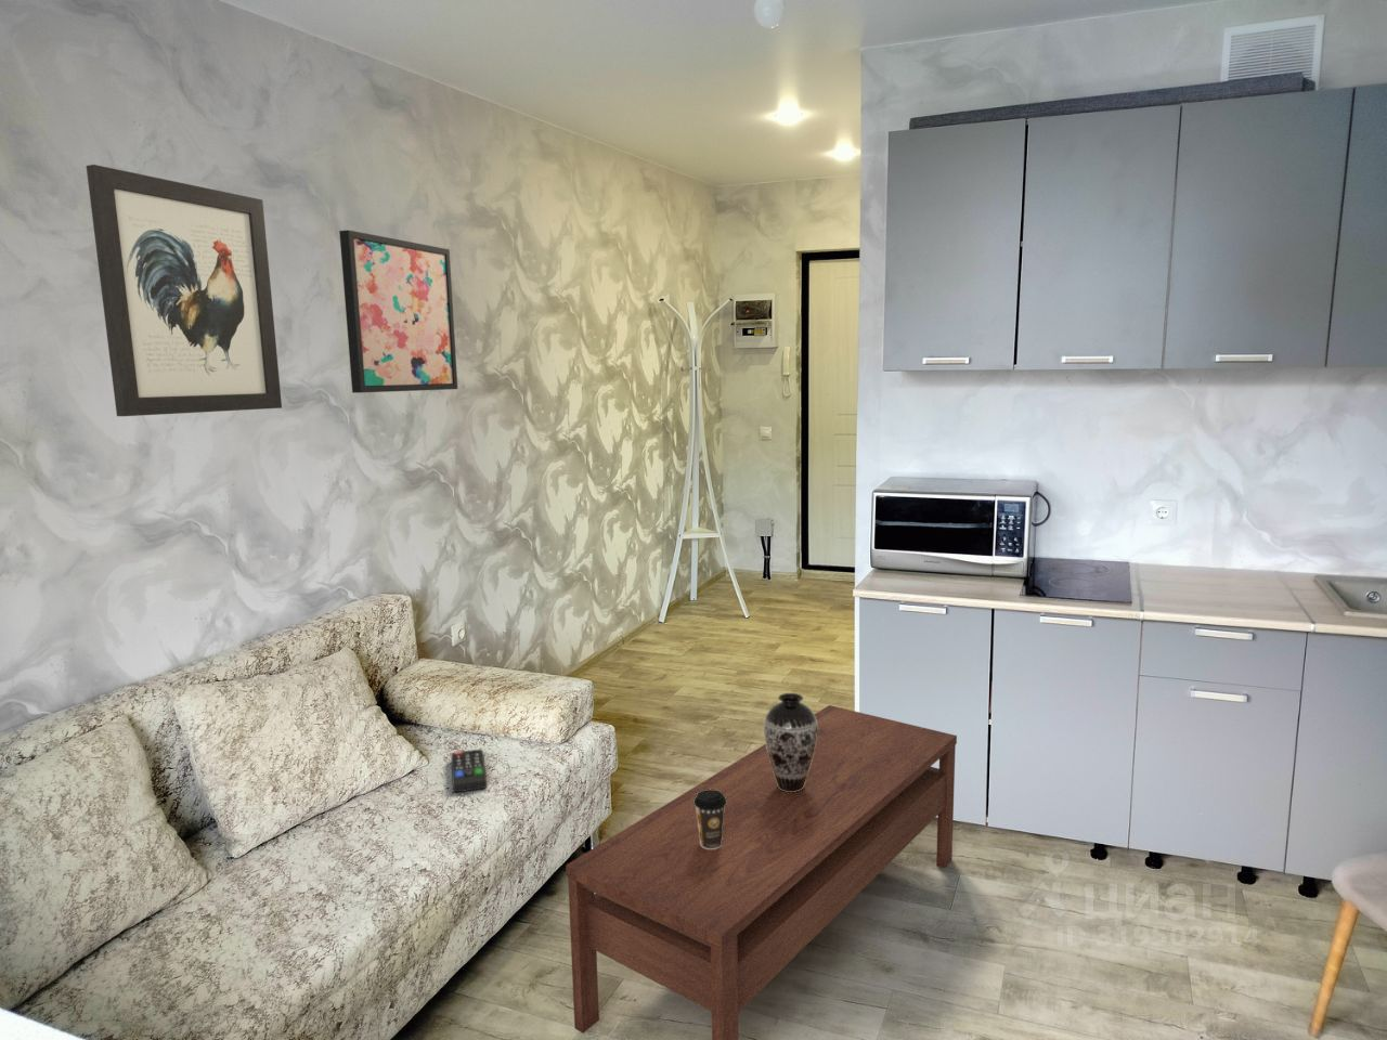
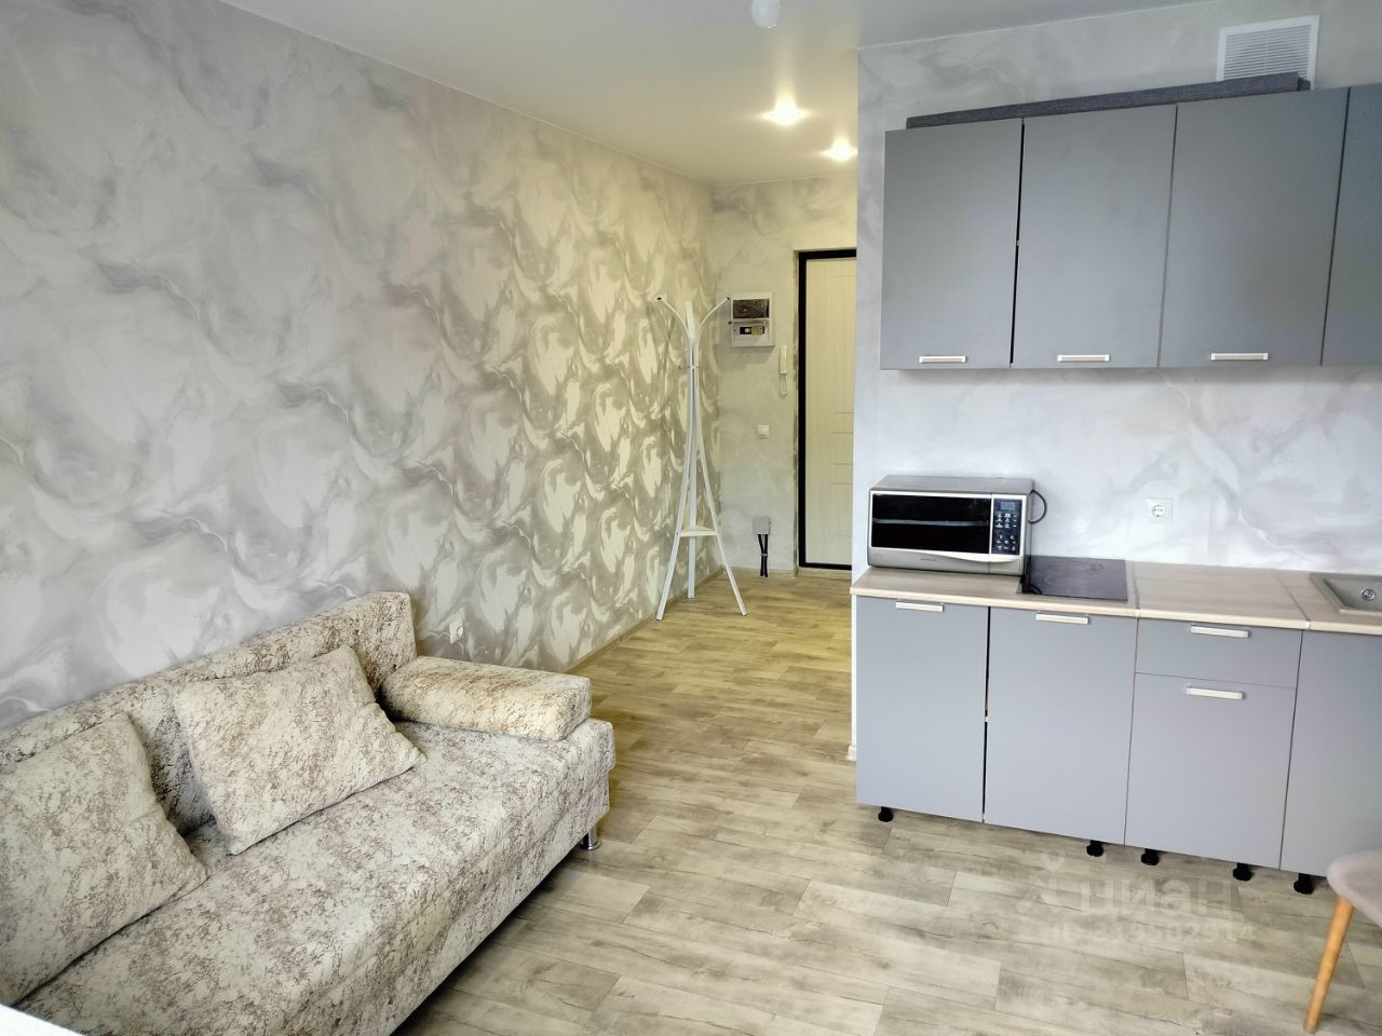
- coffee cup [694,789,727,849]
- wall art [339,228,459,394]
- remote control [451,748,487,793]
- decorative vase [763,693,818,792]
- wall art [85,164,283,417]
- coffee table [565,705,958,1040]
